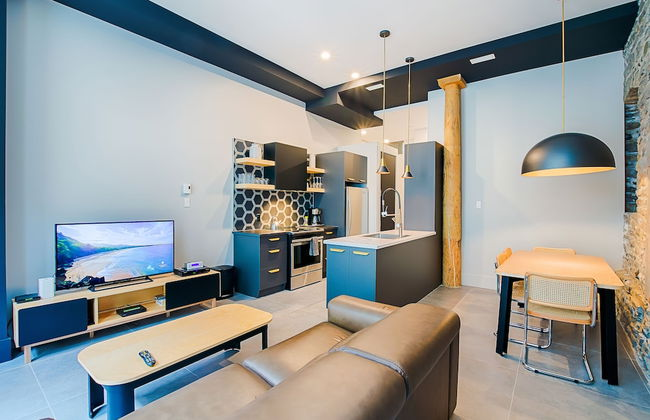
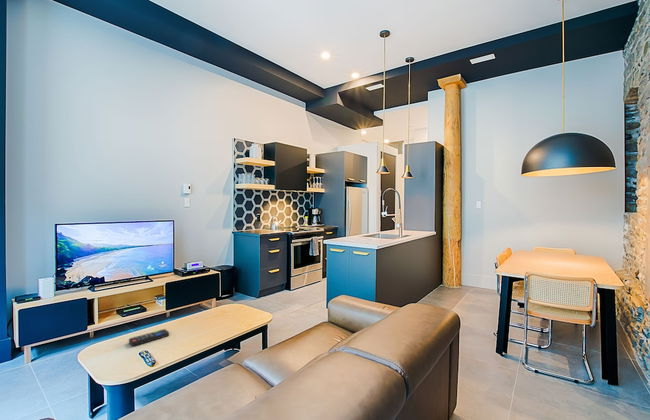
+ remote control [128,328,170,347]
